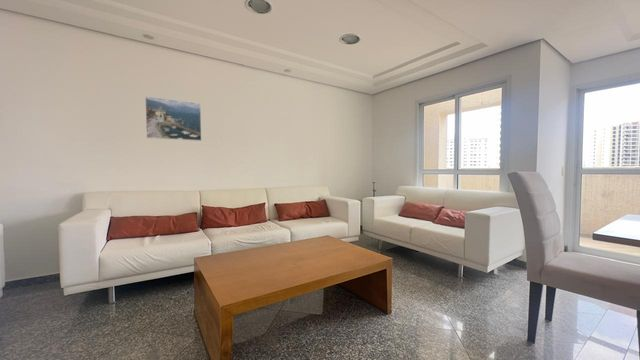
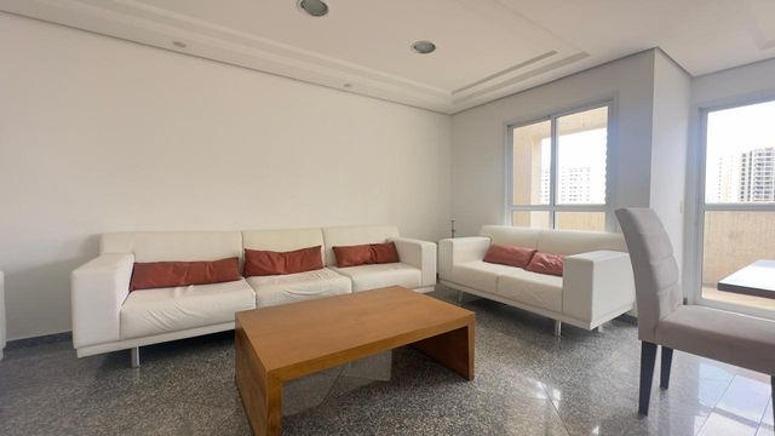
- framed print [144,95,202,142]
